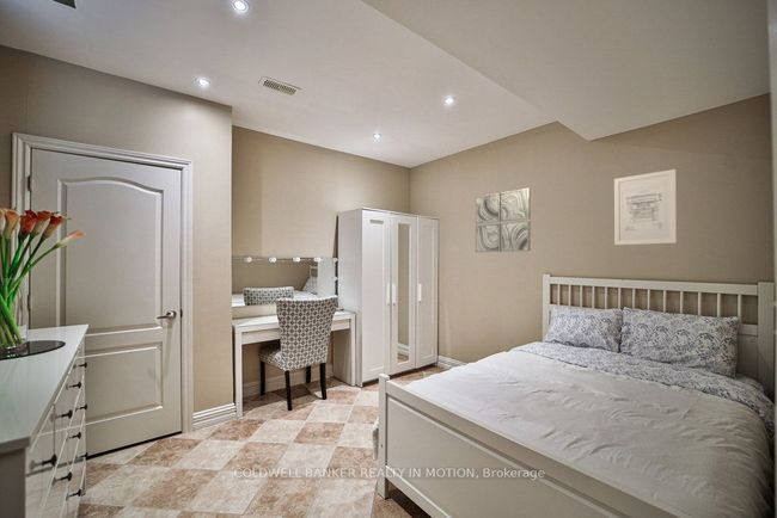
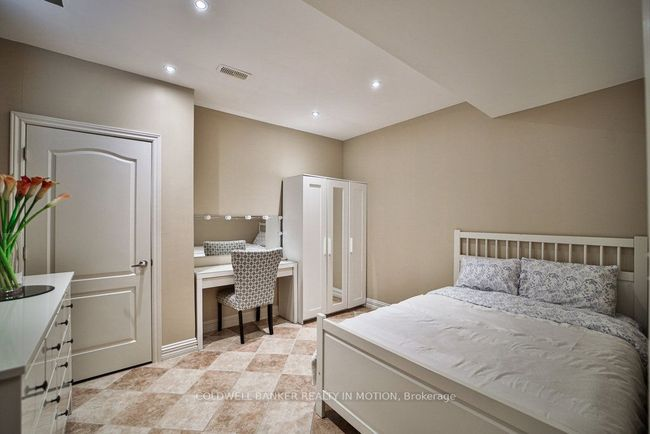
- wall art [613,168,678,246]
- wall art [475,186,532,253]
